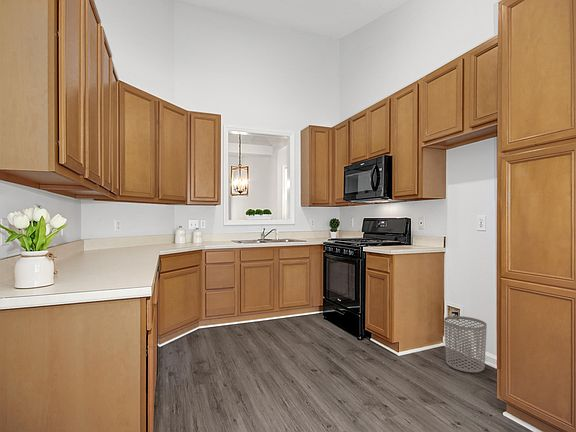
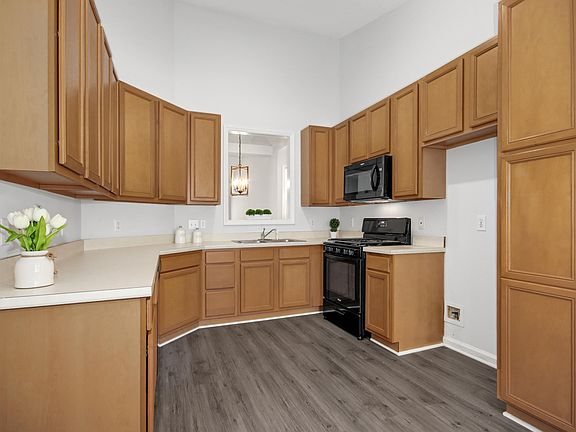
- waste bin [443,315,488,373]
